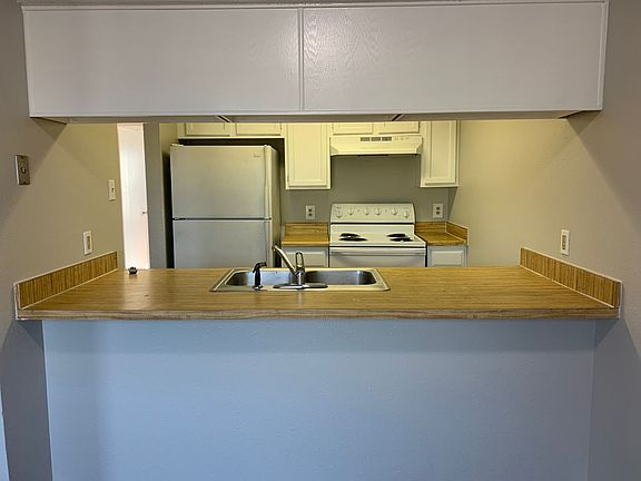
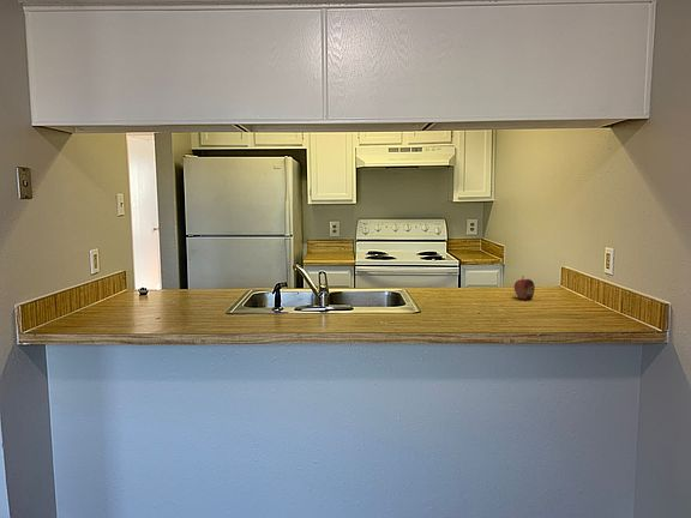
+ fruit [513,275,536,301]
